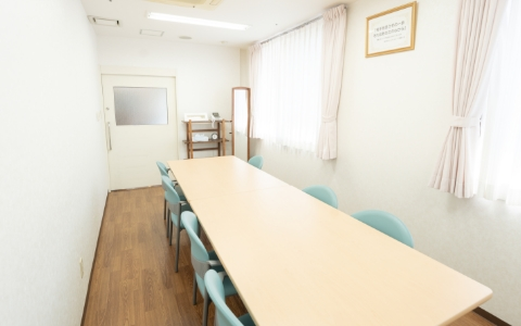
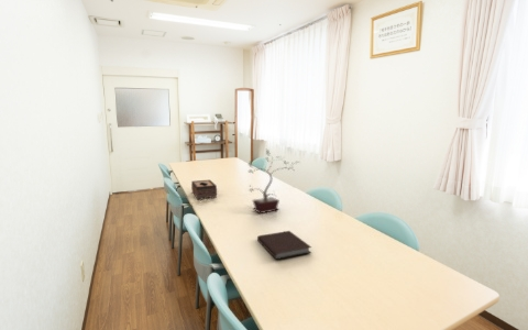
+ notebook [256,230,312,261]
+ tissue box [190,179,218,200]
+ potted plant [246,148,301,215]
